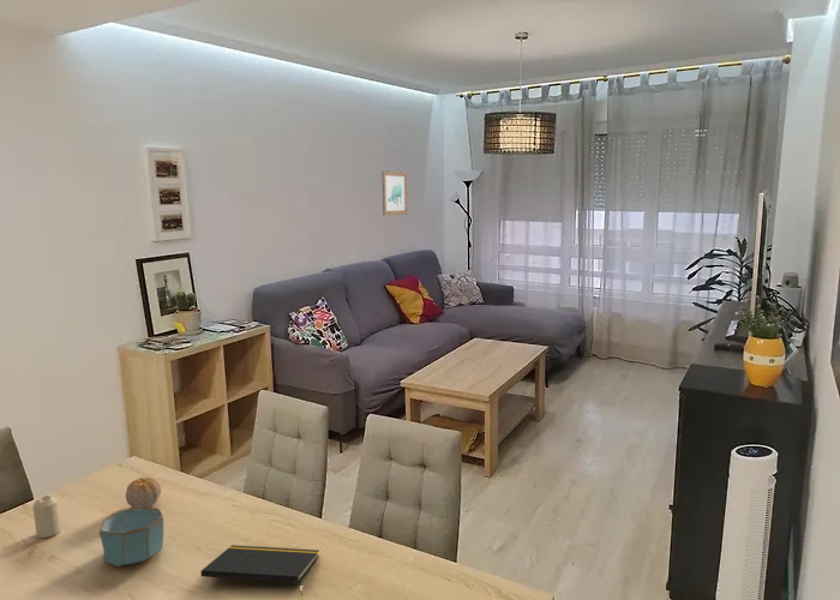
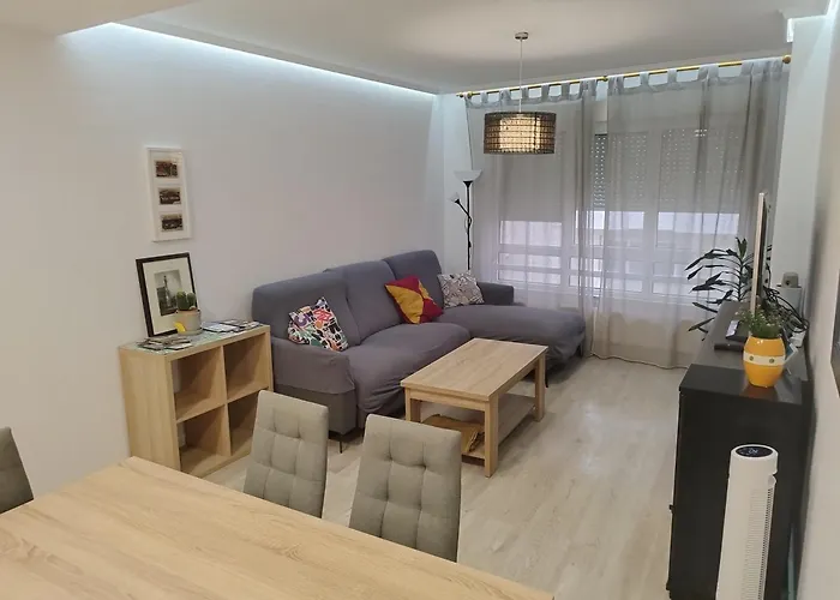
- candle [32,494,61,539]
- bowl [98,506,164,568]
- wall art [382,170,408,217]
- fruit [125,476,162,509]
- notepad [199,544,320,596]
